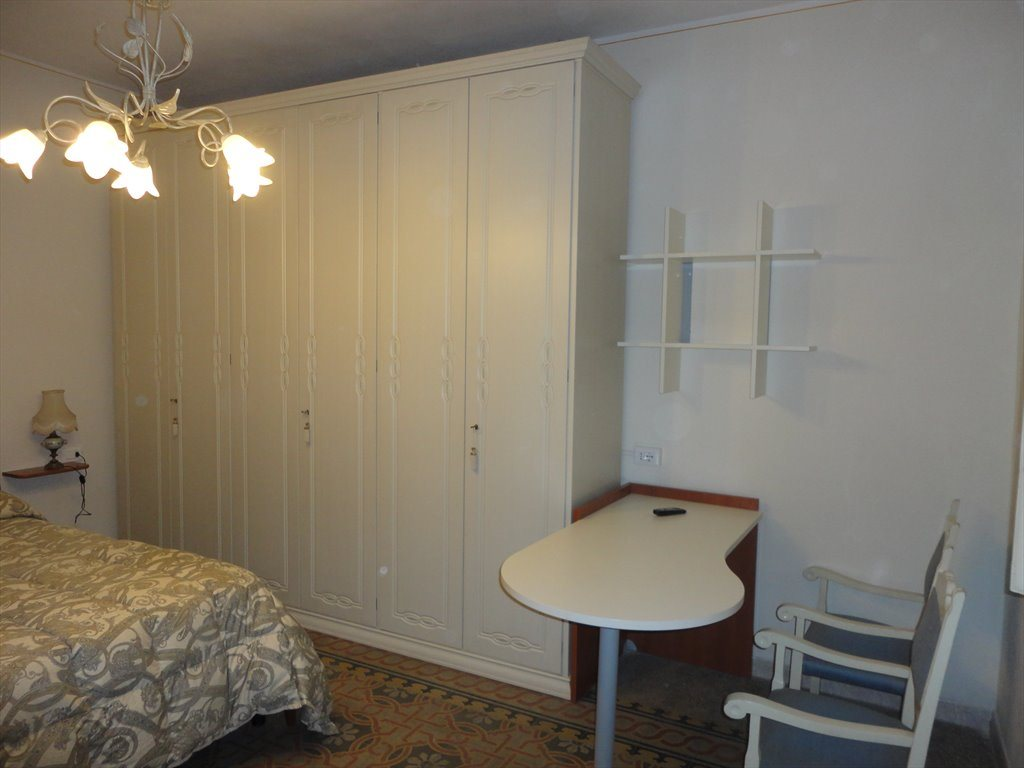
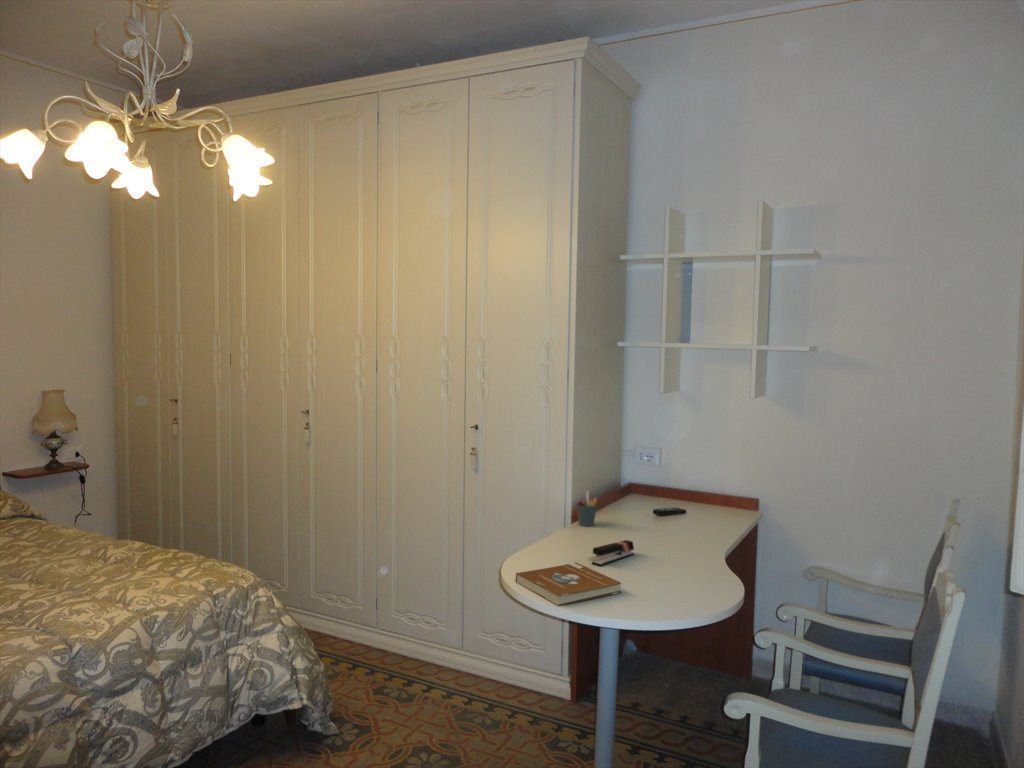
+ book [515,562,622,607]
+ stapler [591,539,635,567]
+ pen holder [575,490,599,528]
